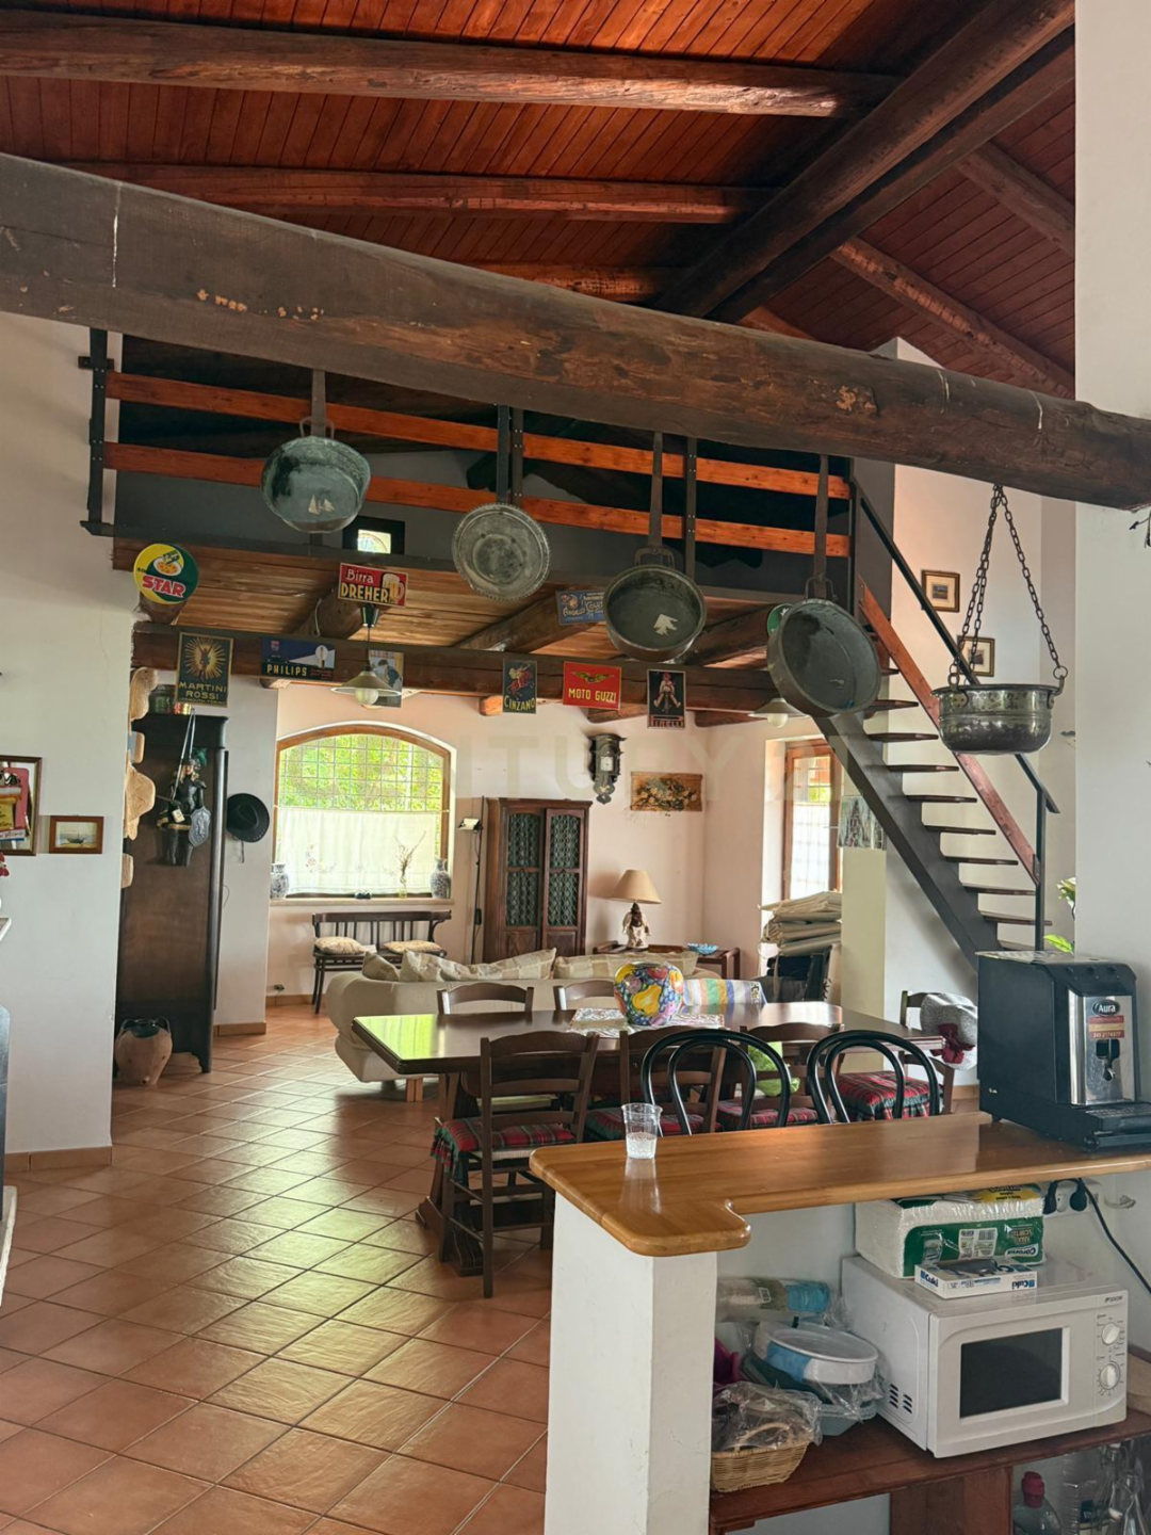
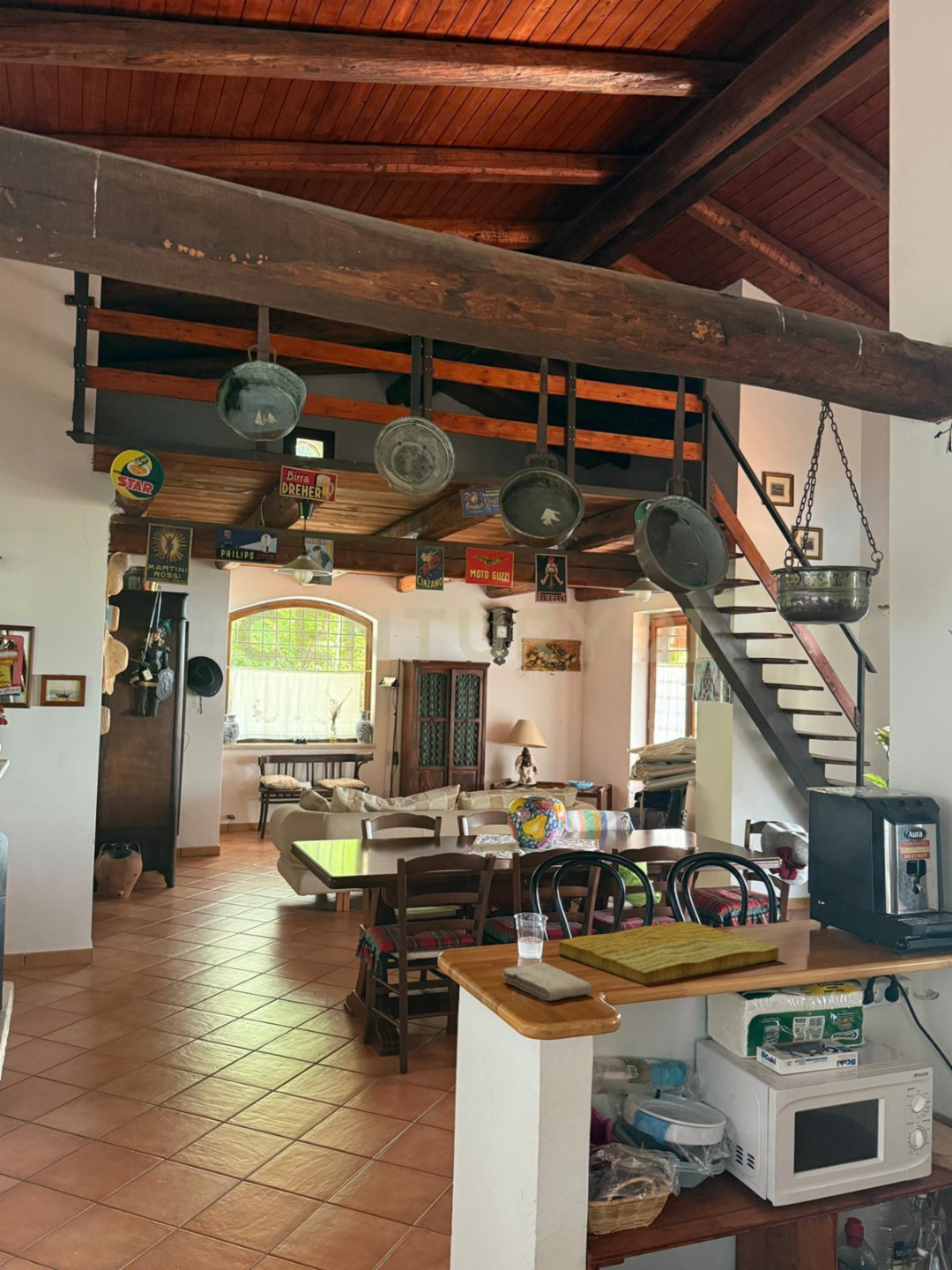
+ cutting board [558,920,779,985]
+ washcloth [501,961,593,1002]
